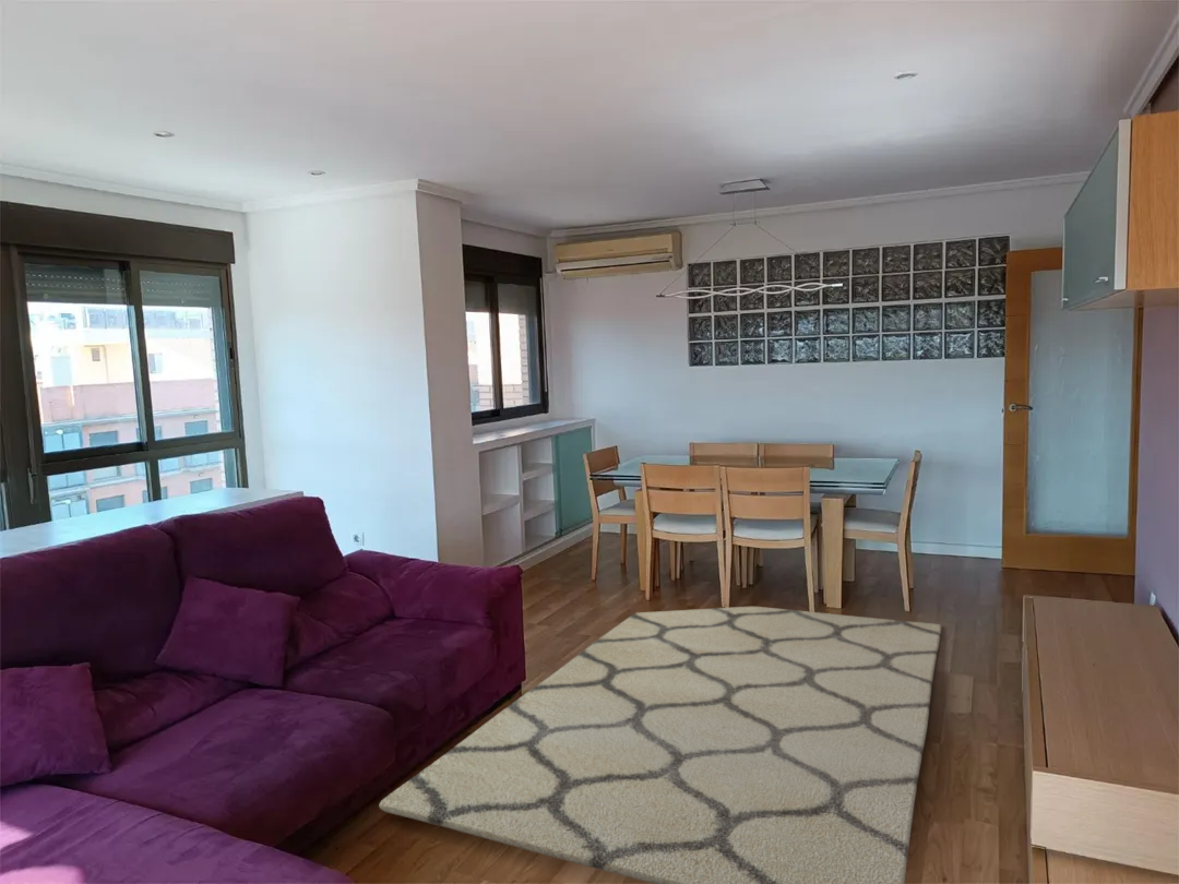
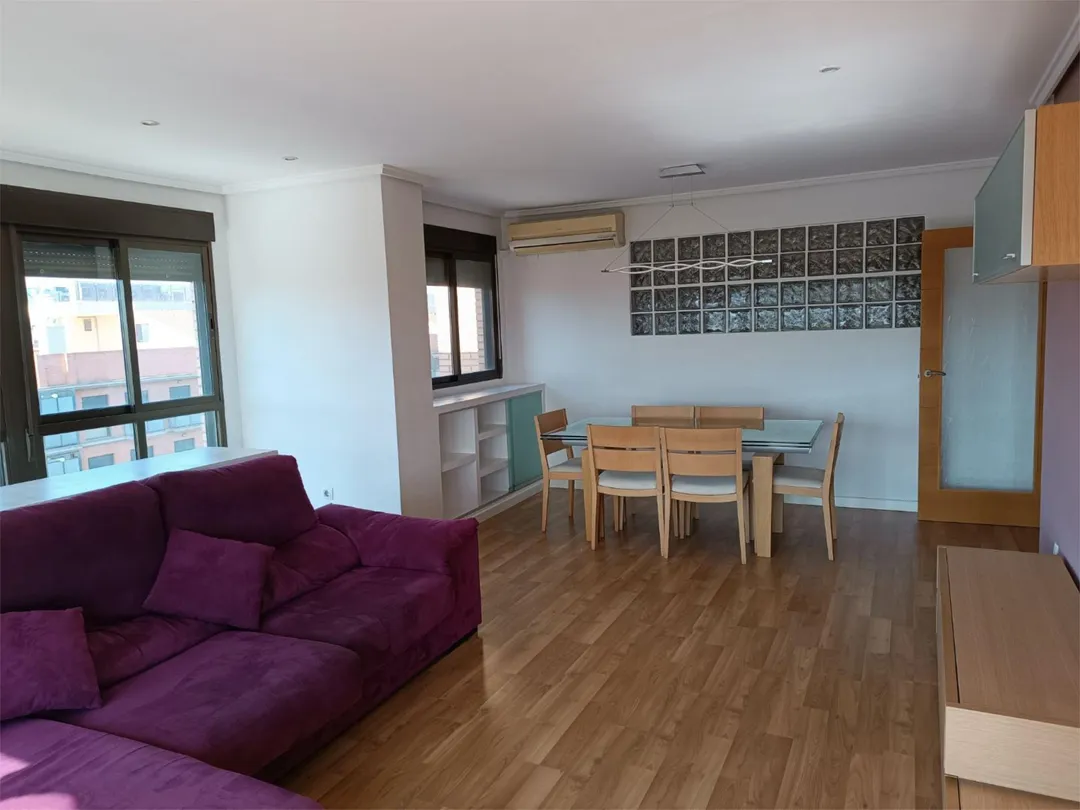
- rug [378,606,942,884]
